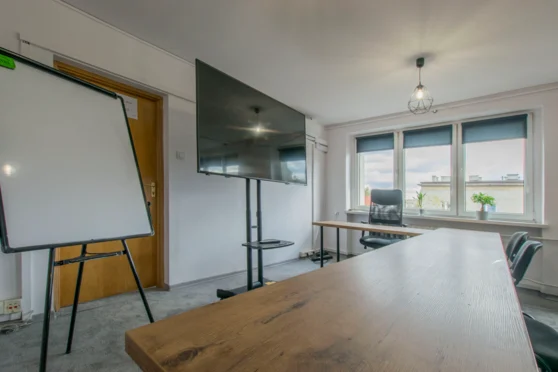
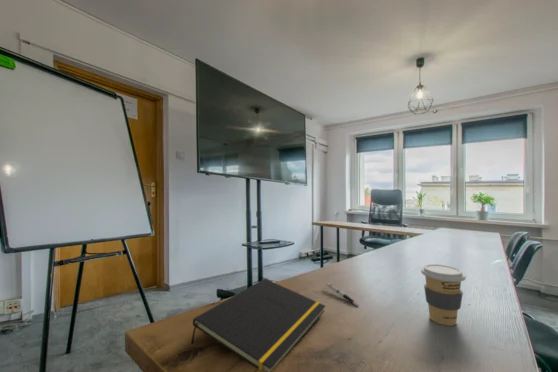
+ coffee cup [420,263,467,327]
+ notepad [190,278,326,372]
+ pen [325,282,360,307]
